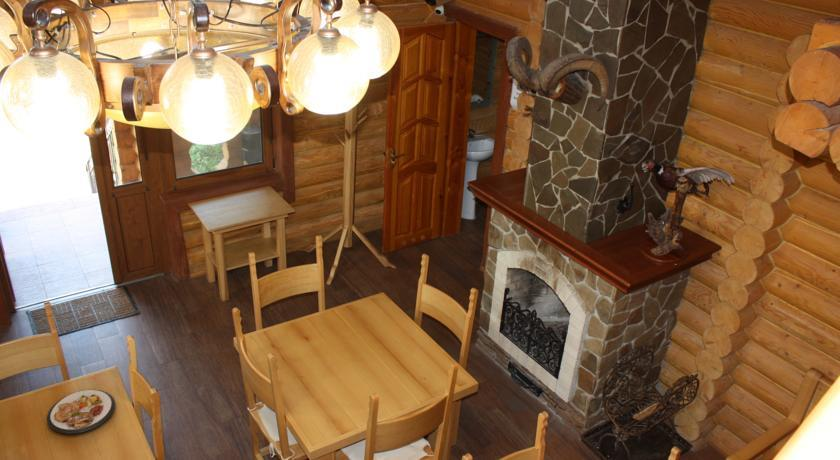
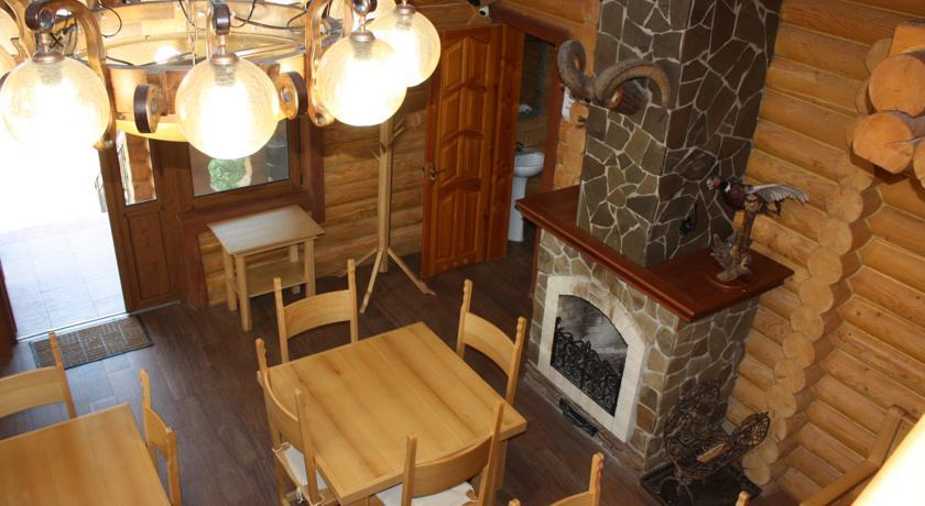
- plate [46,389,116,435]
